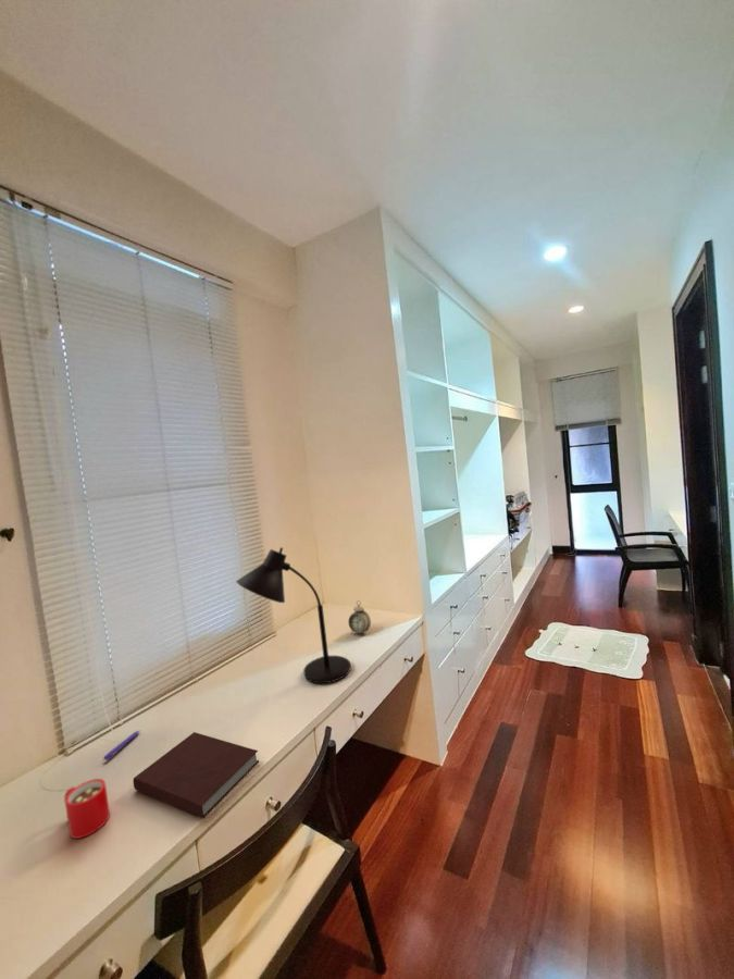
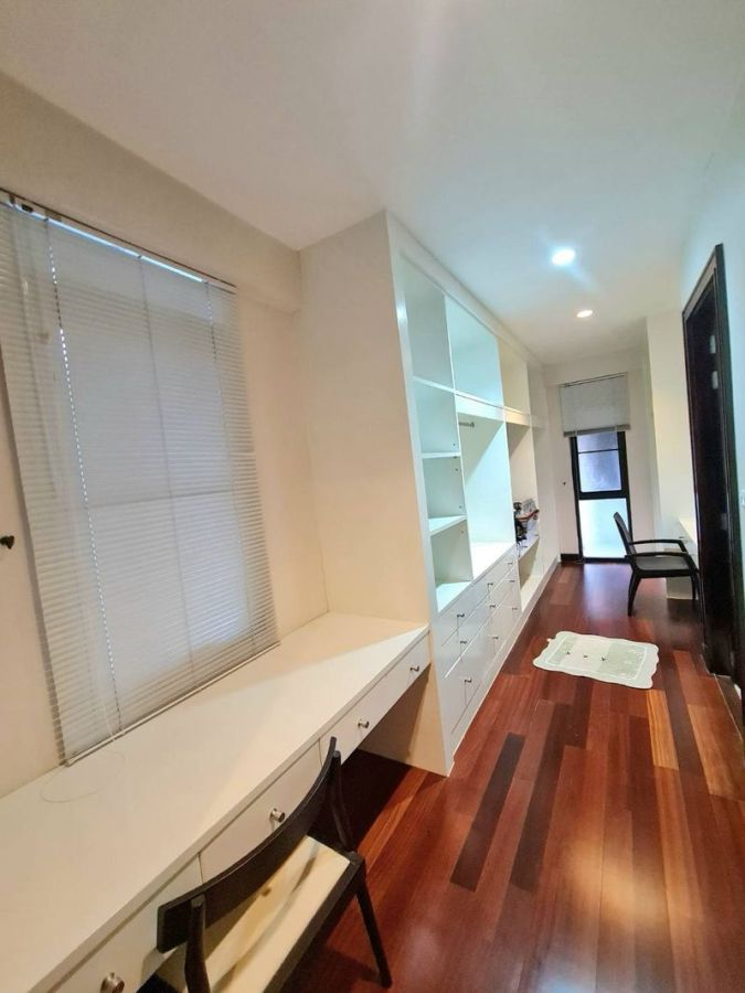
- notebook [133,731,260,819]
- pen [101,729,141,761]
- mug [63,778,111,840]
- desk lamp [235,546,352,684]
- alarm clock [347,599,372,637]
